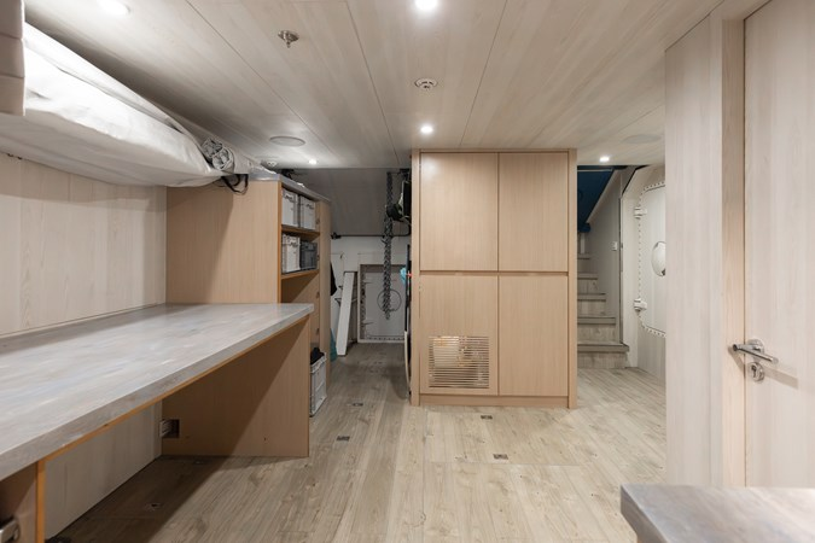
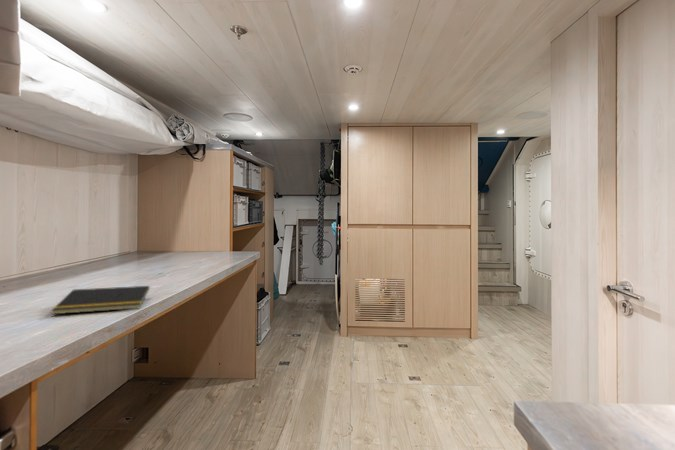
+ notepad [51,285,150,315]
